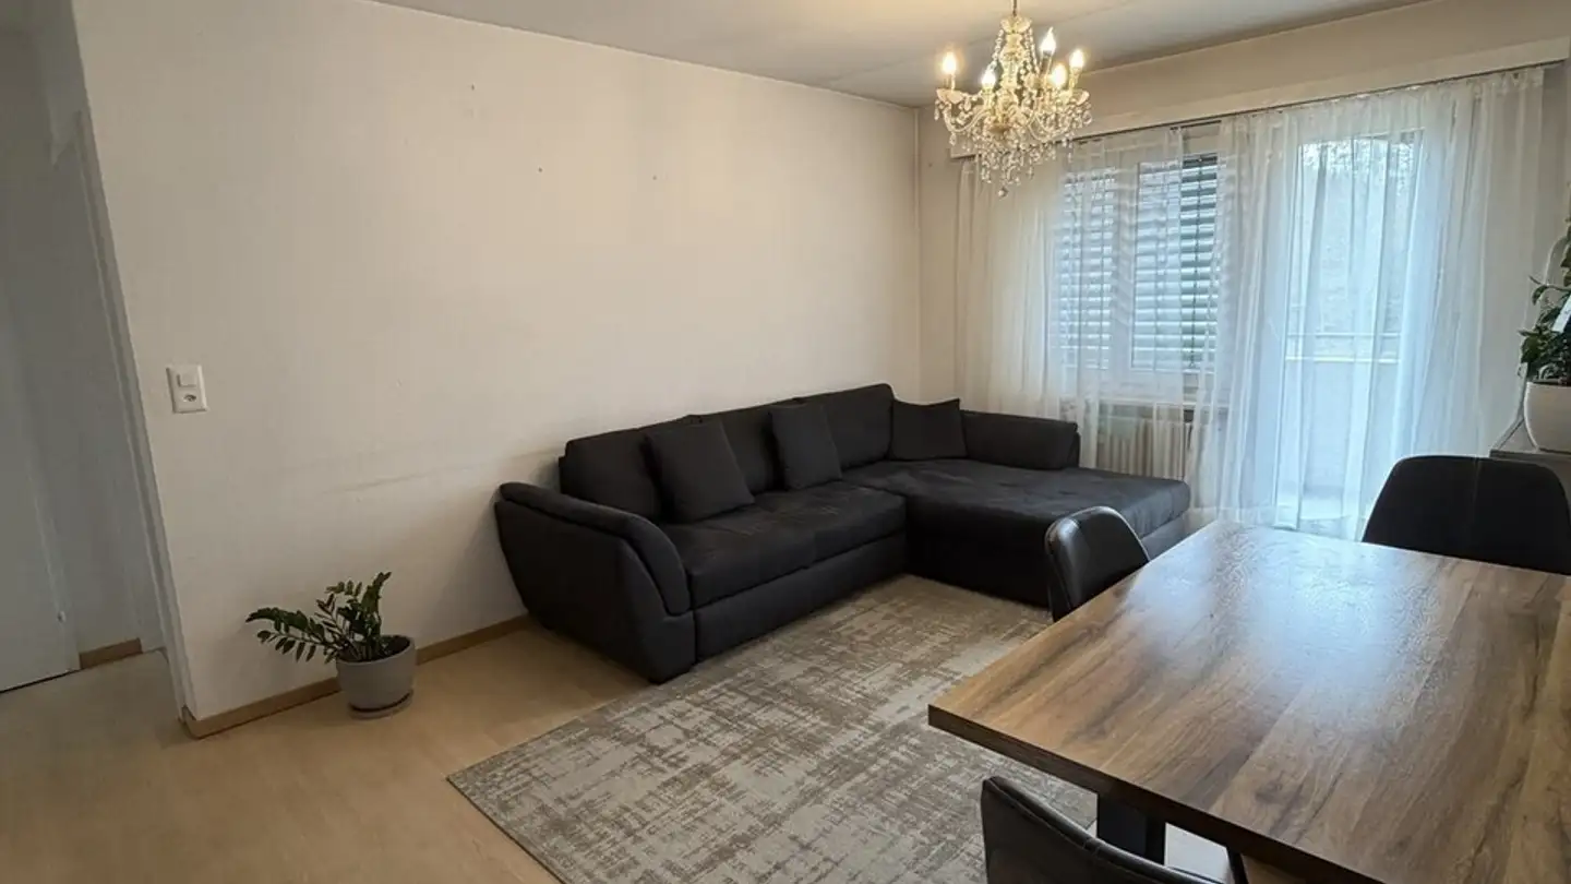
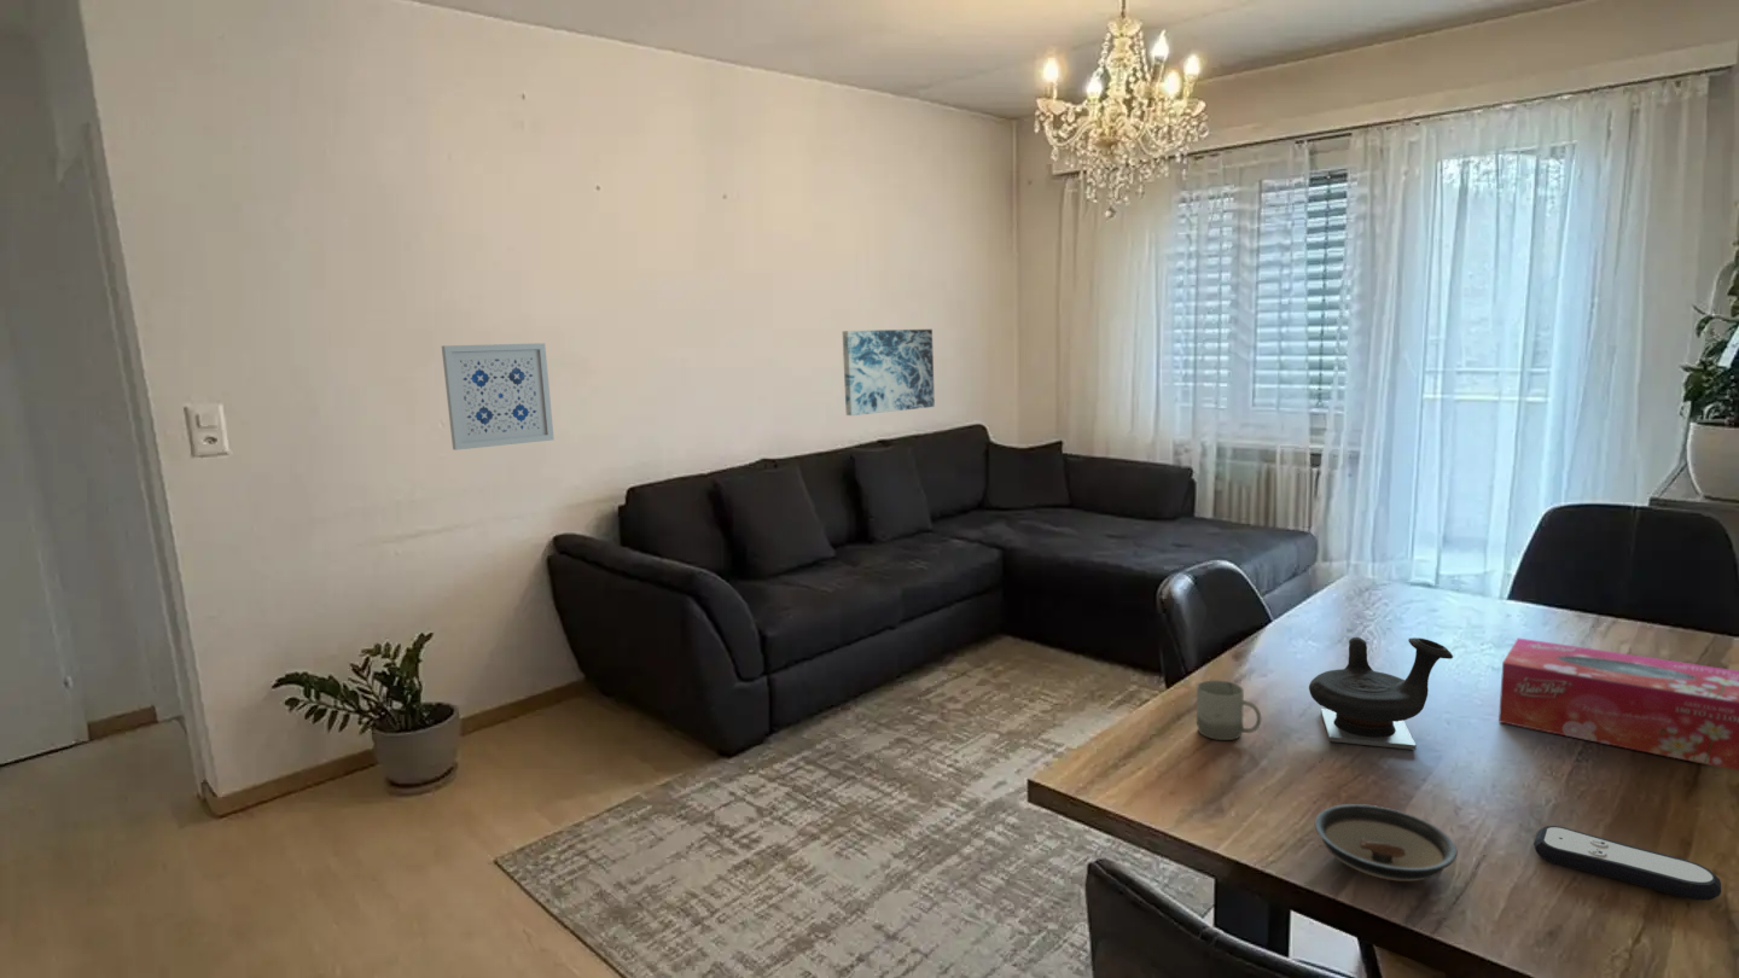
+ saucer [1314,803,1458,883]
+ remote control [1532,825,1722,902]
+ cup [1196,679,1262,741]
+ teapot [1308,636,1454,751]
+ wall art [441,342,556,452]
+ wall art [842,328,936,417]
+ tissue box [1497,636,1739,772]
